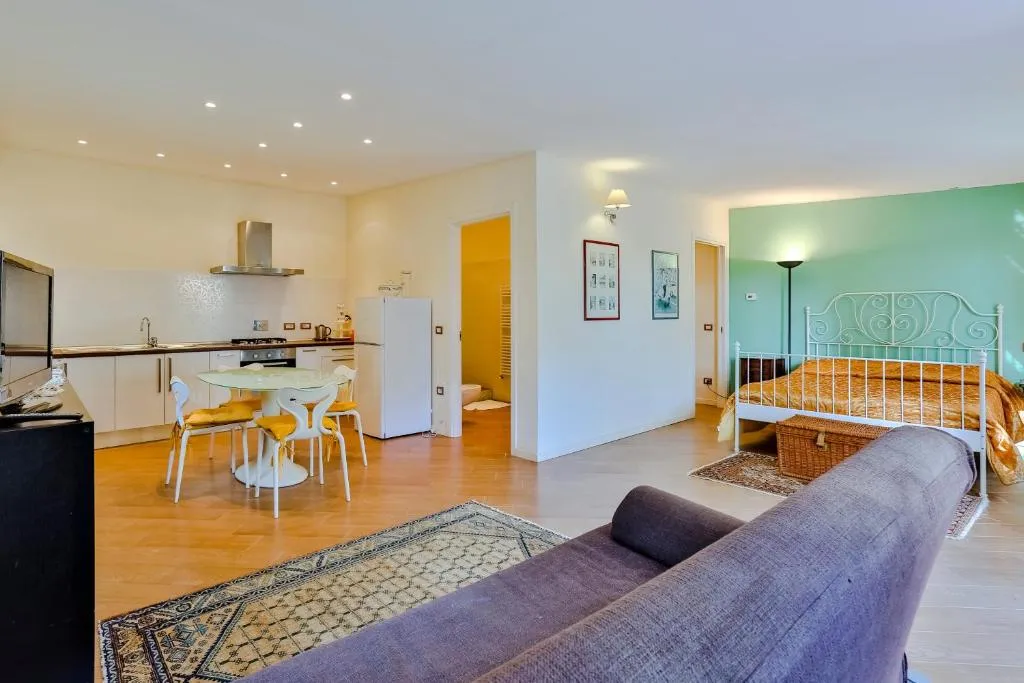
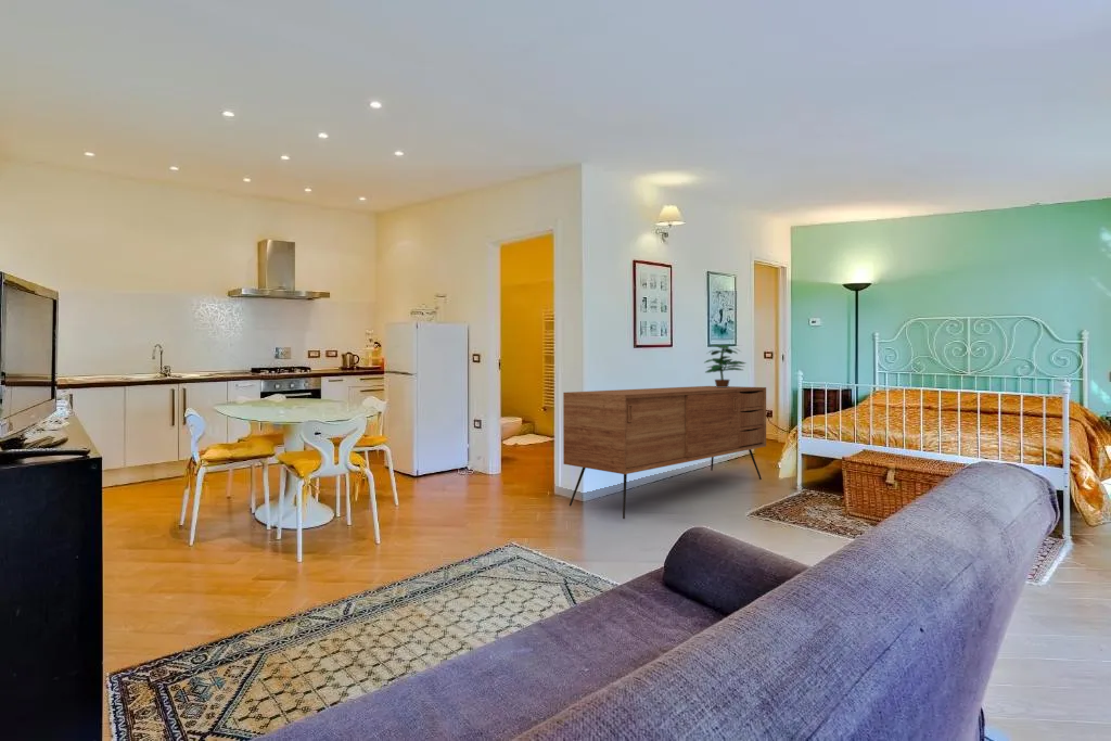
+ sideboard [562,385,767,520]
+ potted plant [704,343,746,387]
